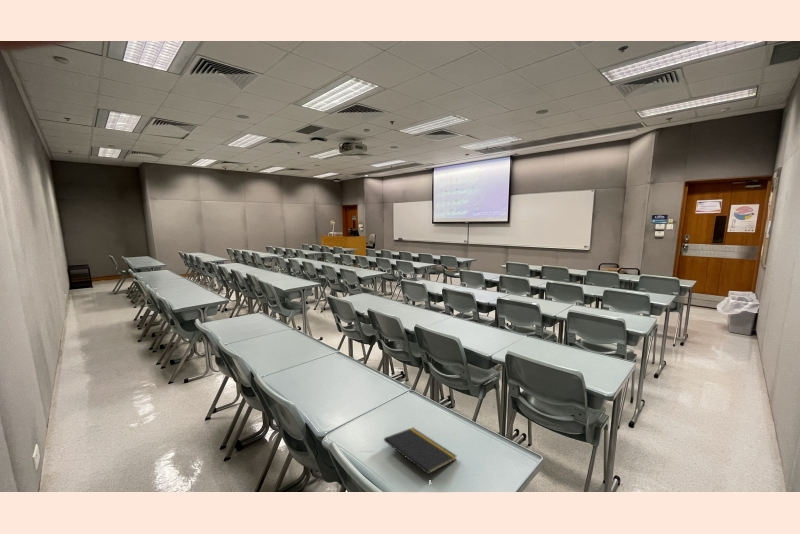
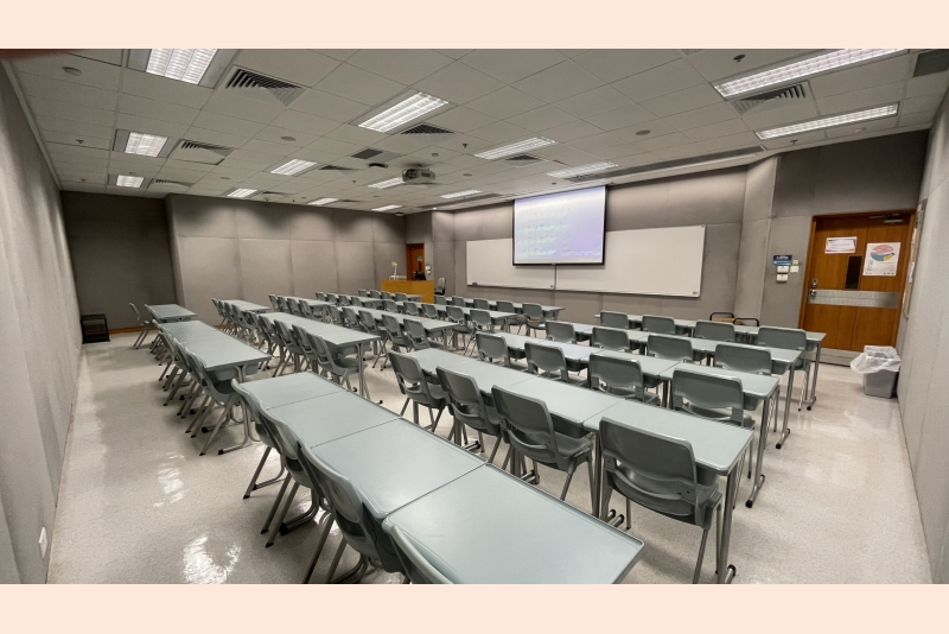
- notepad [383,427,457,479]
